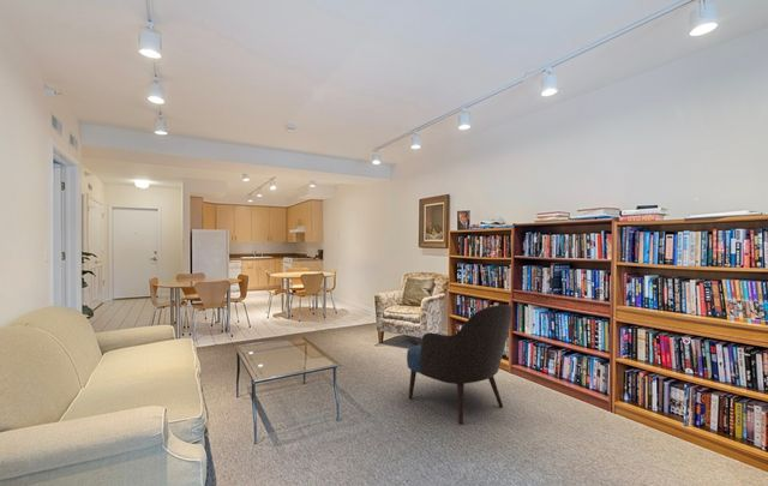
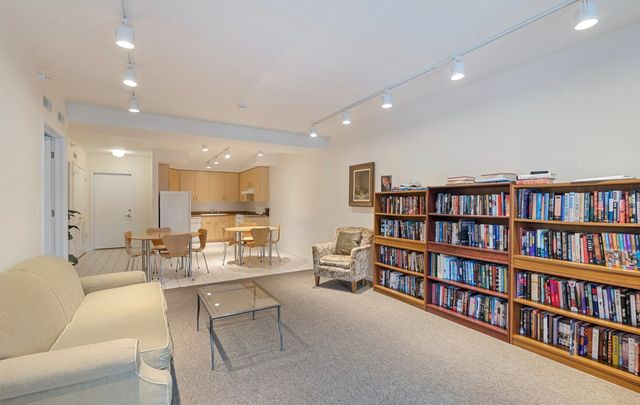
- armchair [406,304,514,425]
